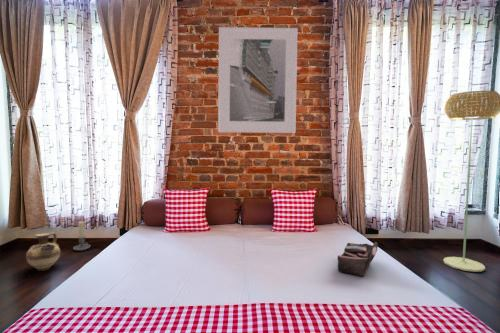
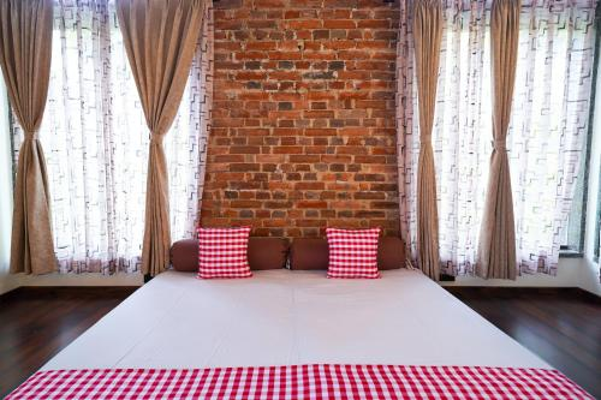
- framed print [217,26,299,134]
- candle holder [72,221,91,252]
- floor lamp [442,90,500,273]
- ceramic jug [25,231,62,272]
- tote bag [337,241,379,277]
